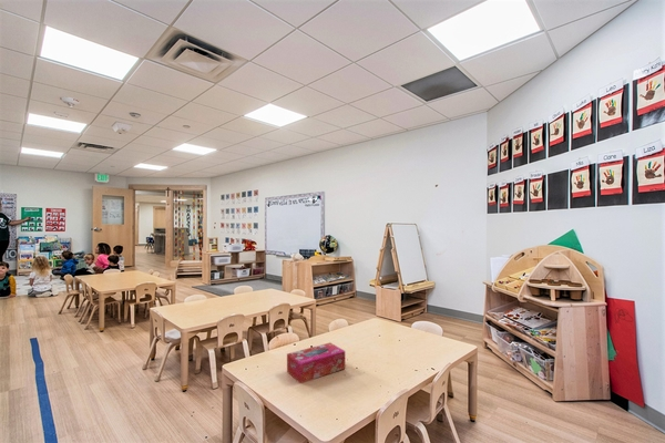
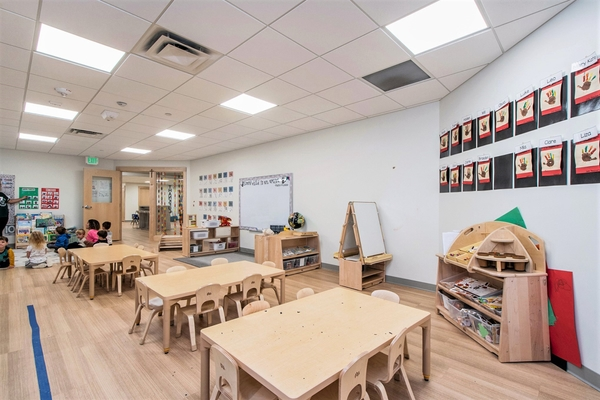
- tissue box [286,341,346,384]
